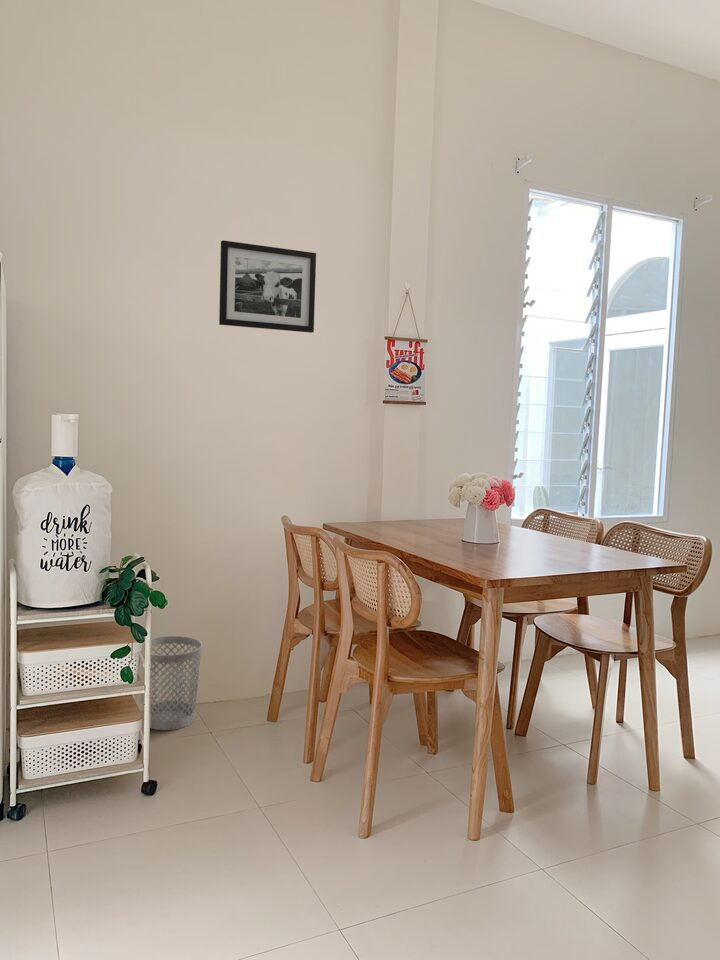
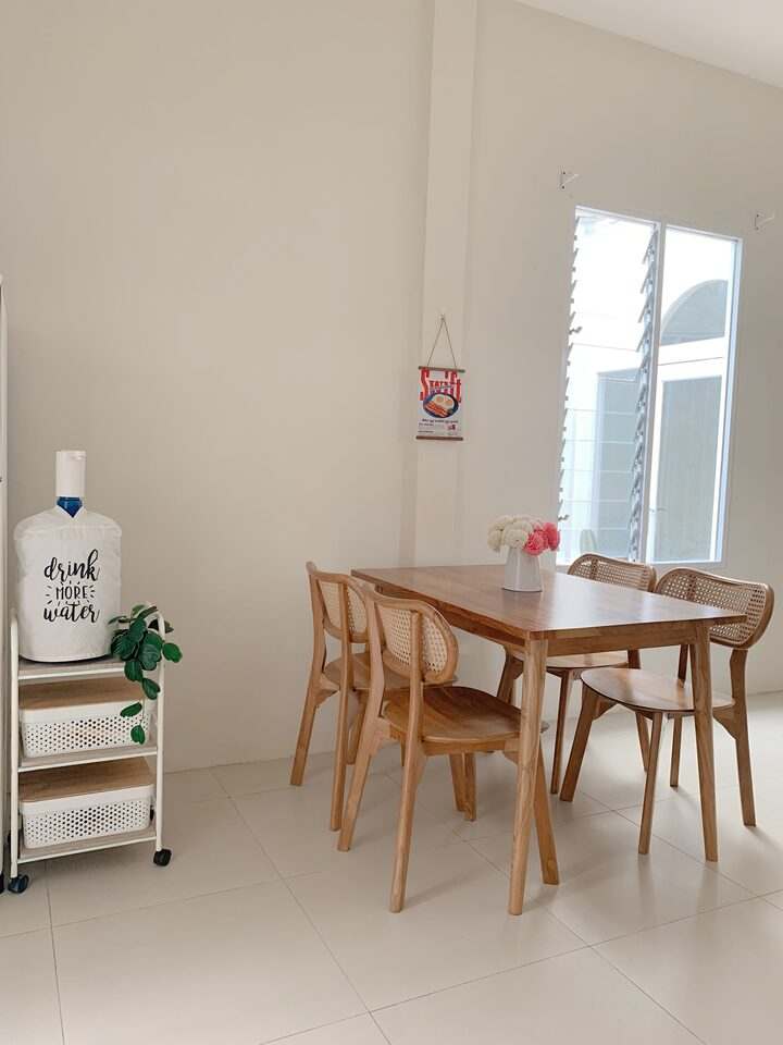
- wastebasket [140,635,203,731]
- picture frame [218,239,317,334]
